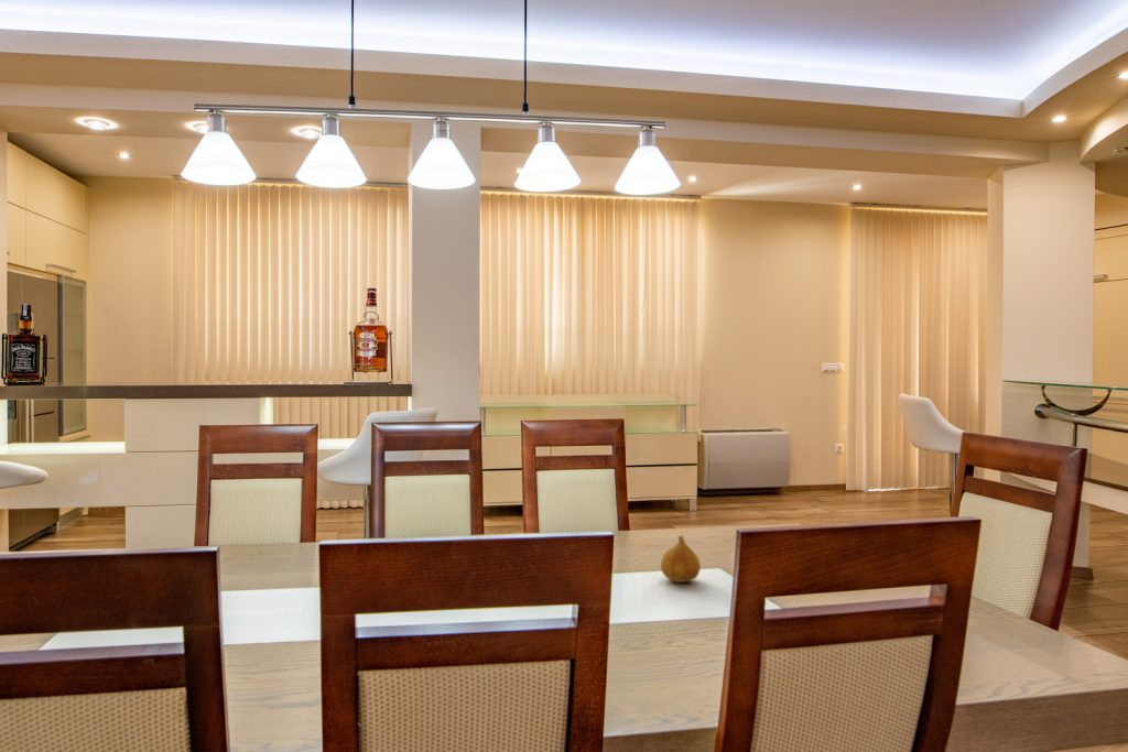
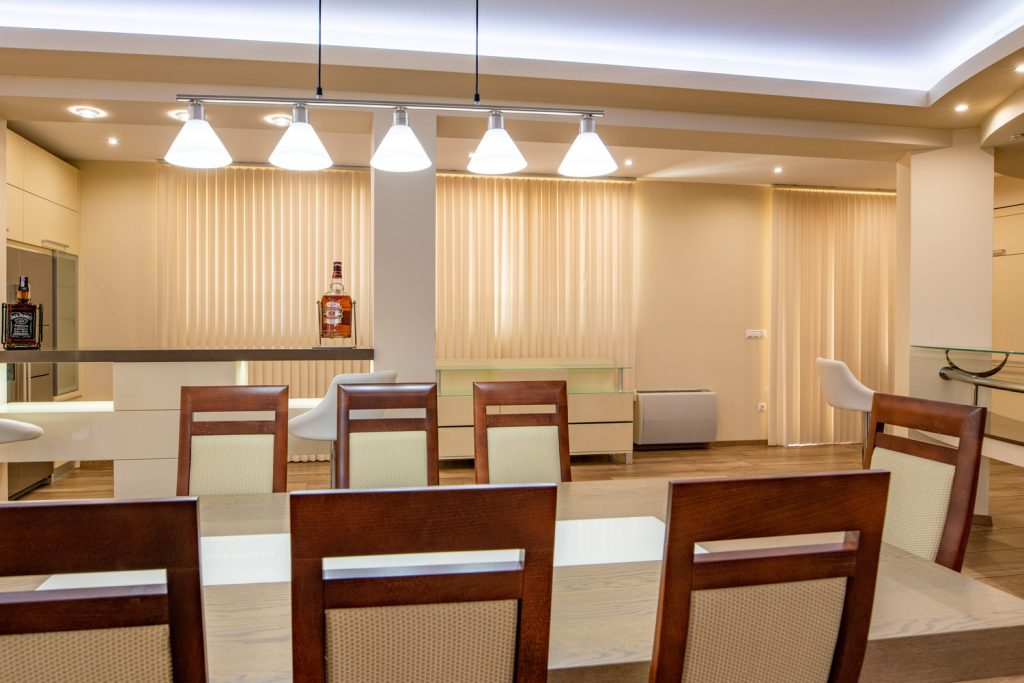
- fruit [660,535,702,584]
